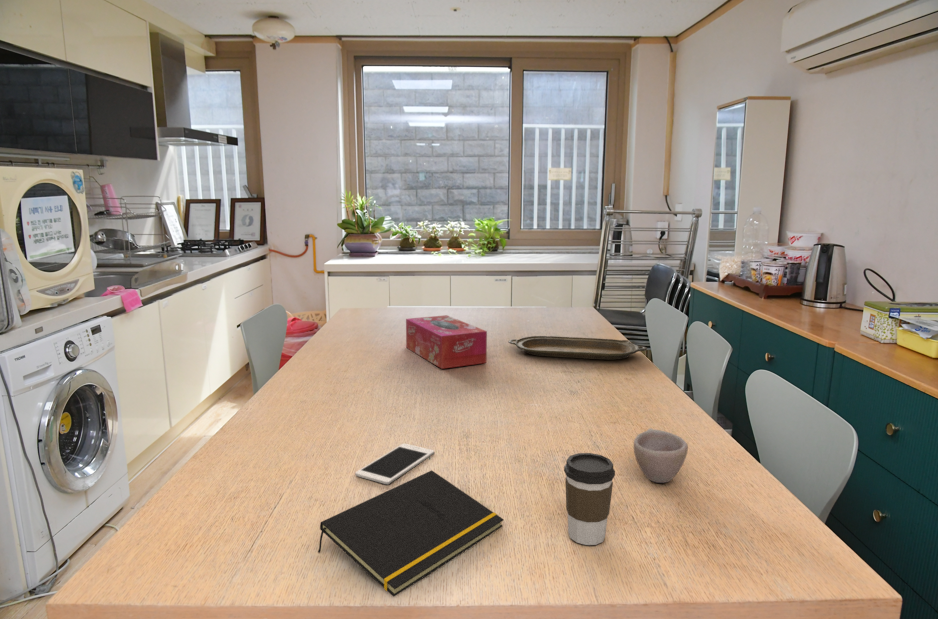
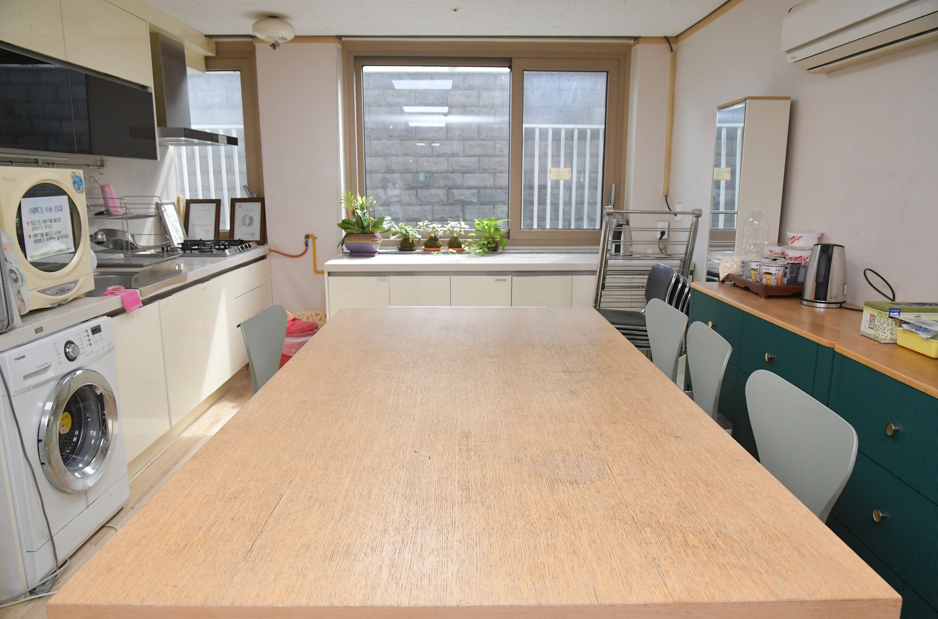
- notepad [317,470,504,598]
- coffee cup [563,452,616,546]
- cell phone [354,443,435,485]
- cup [633,427,689,484]
- tissue box [405,314,488,370]
- serving tray [507,335,648,360]
